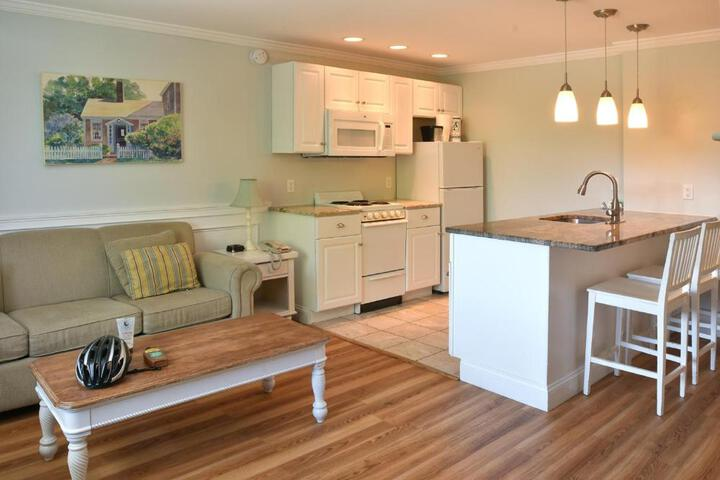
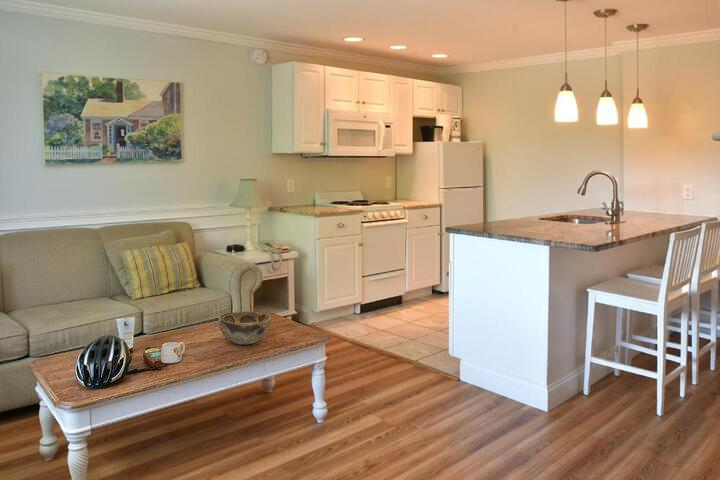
+ decorative bowl [217,311,272,345]
+ mug [160,341,186,364]
